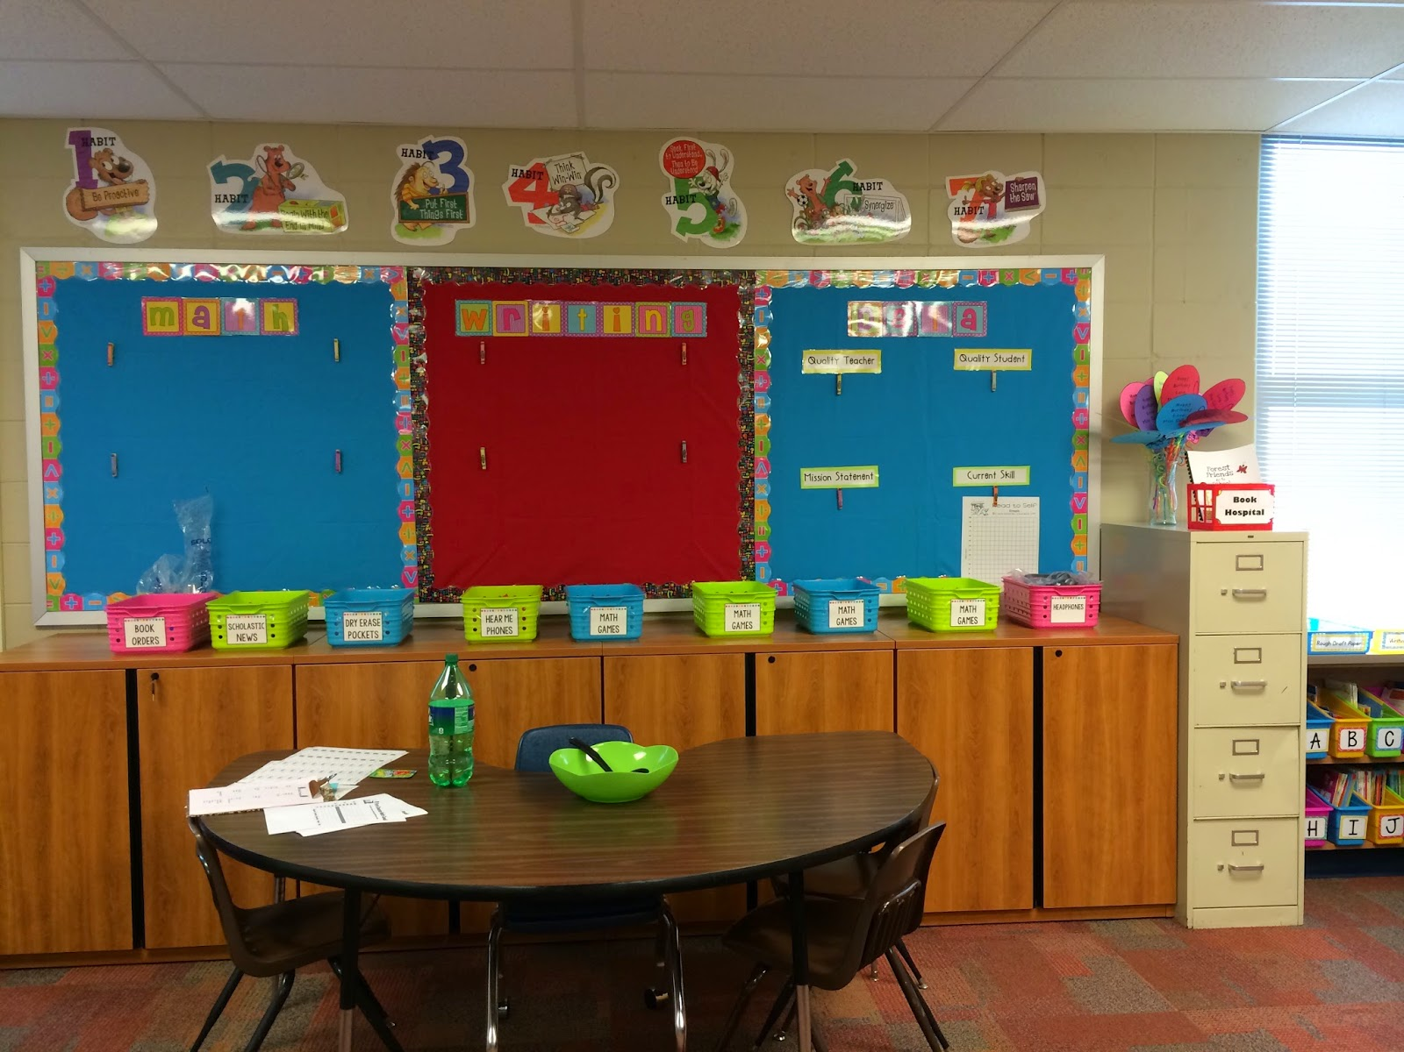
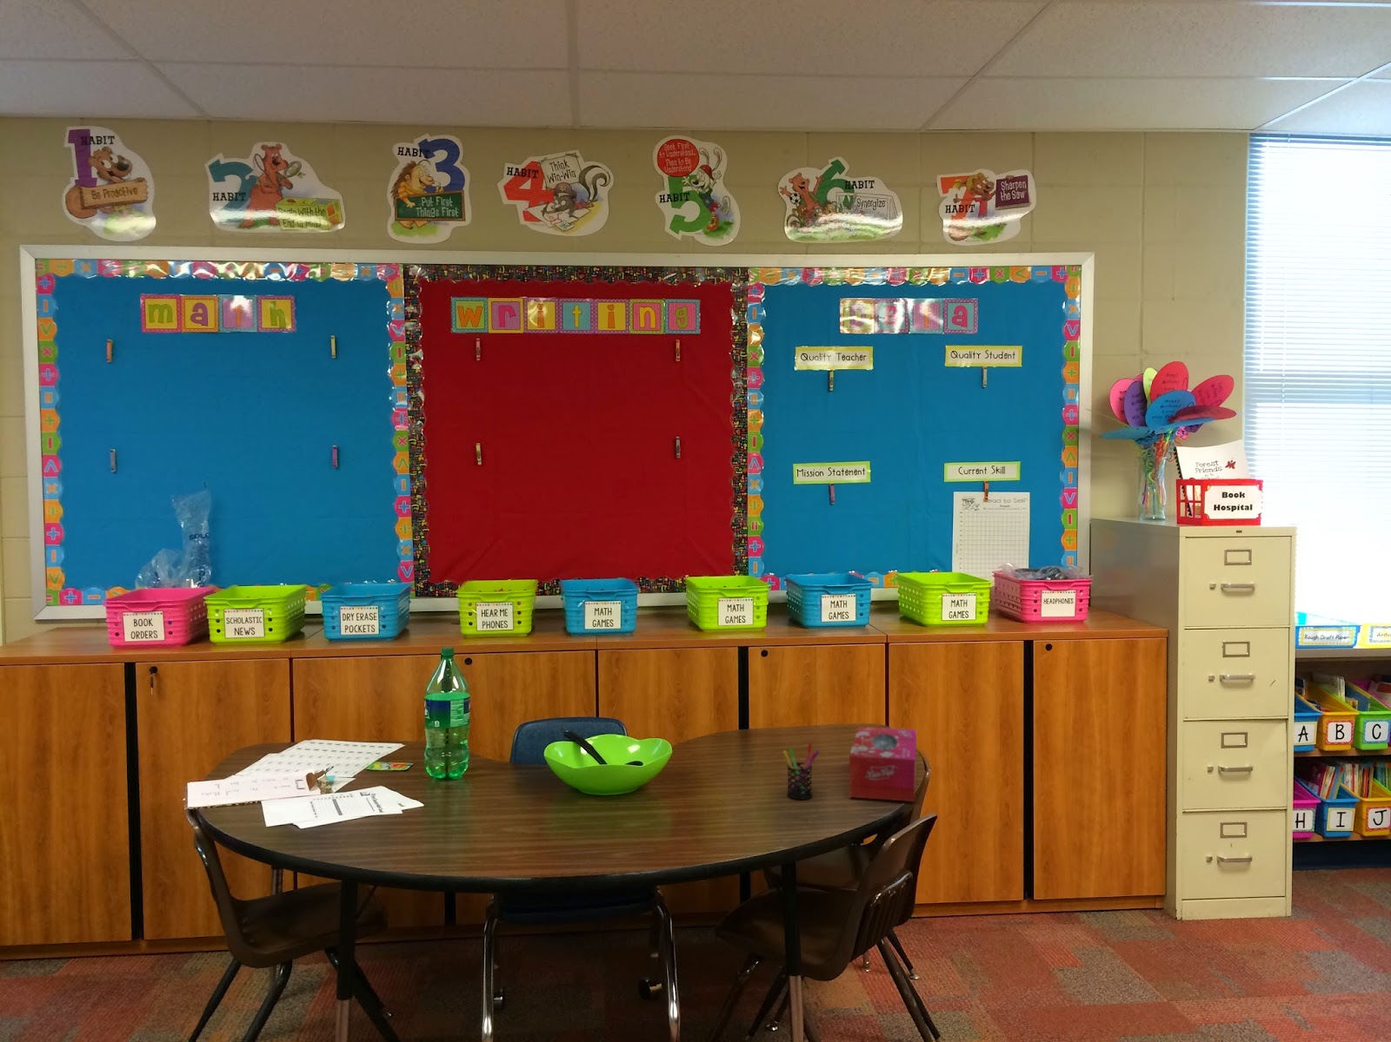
+ pen holder [782,742,820,800]
+ tissue box [849,726,917,802]
